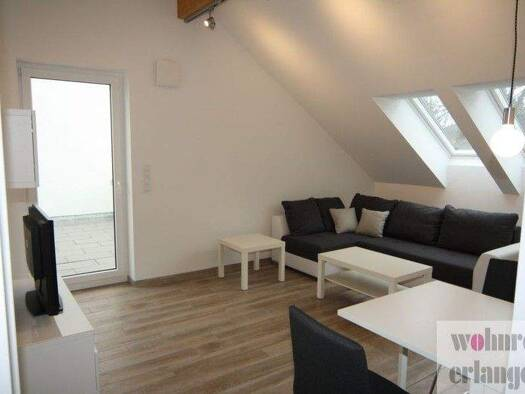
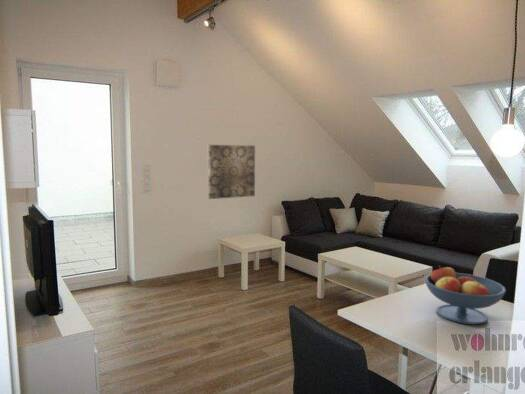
+ fruit bowl [424,265,507,326]
+ wall art [207,144,256,200]
